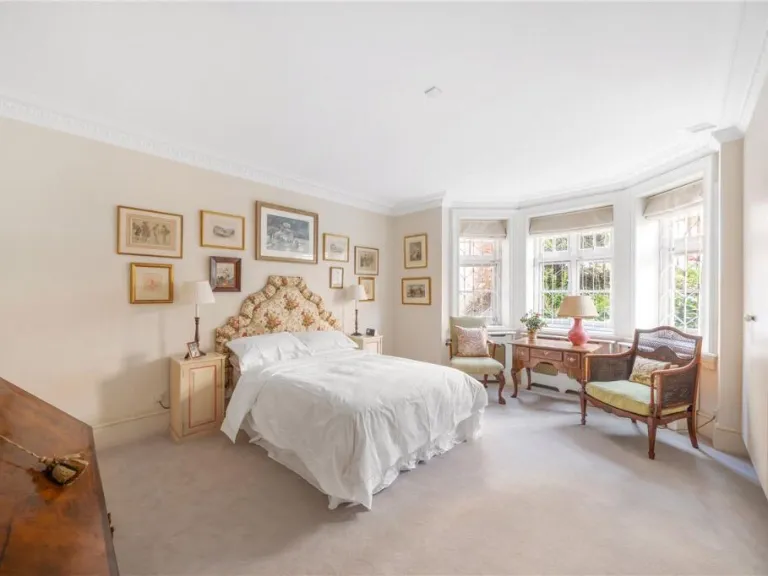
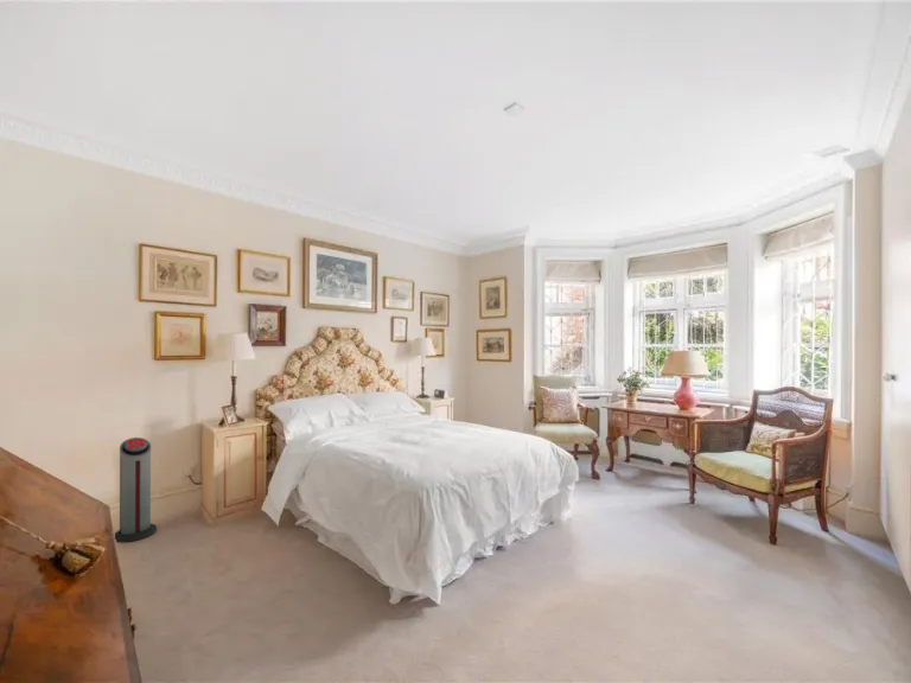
+ air purifier [114,436,158,543]
